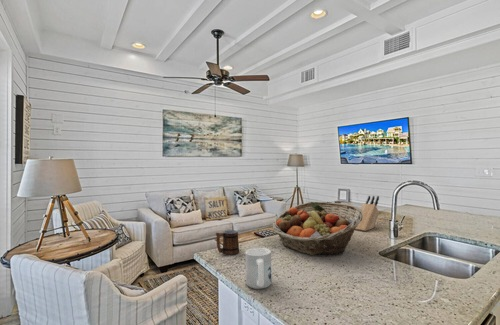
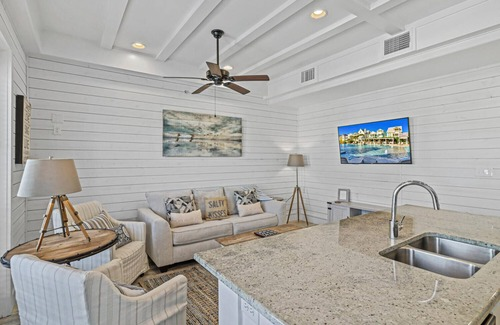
- knife block [355,195,380,232]
- mug [215,229,240,256]
- fruit basket [272,201,363,257]
- mug [244,247,272,290]
